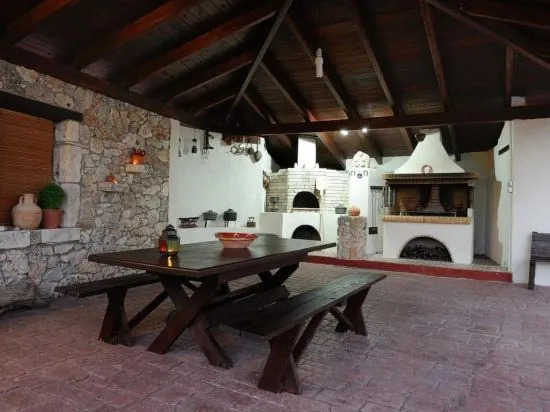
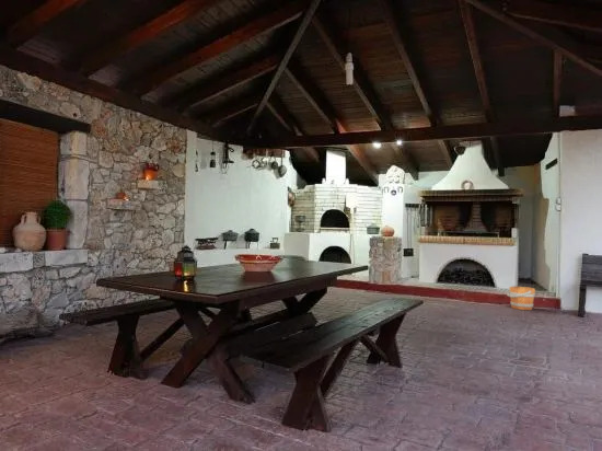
+ bucket [506,286,536,311]
